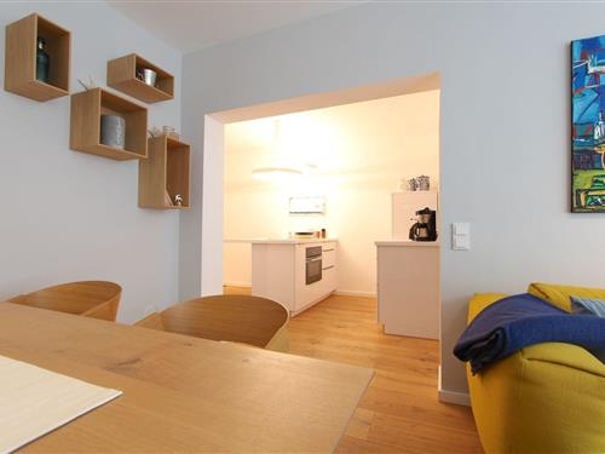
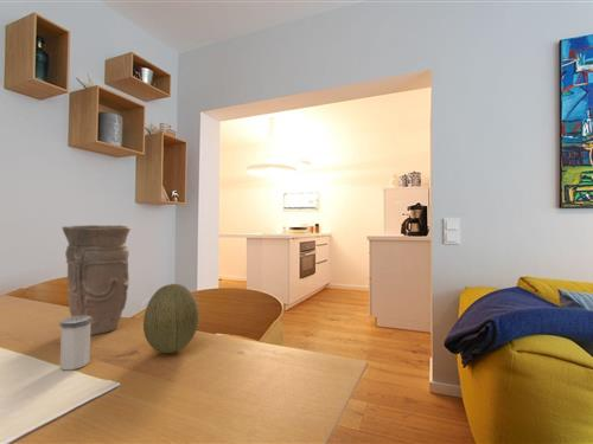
+ vase [60,224,132,336]
+ fruit [142,283,199,354]
+ salt shaker [58,316,93,371]
